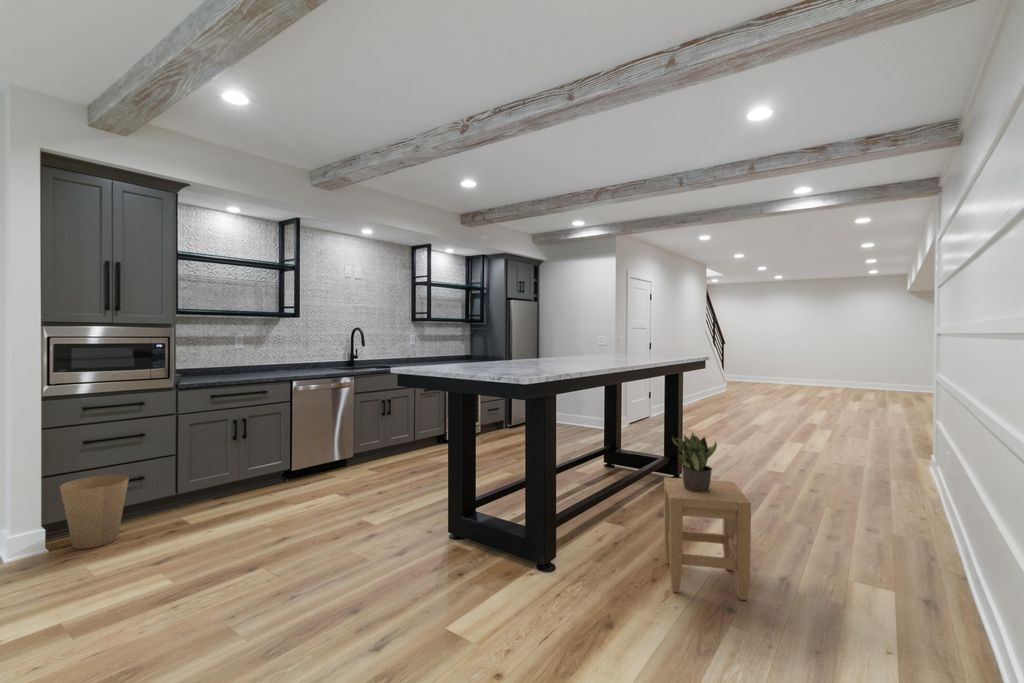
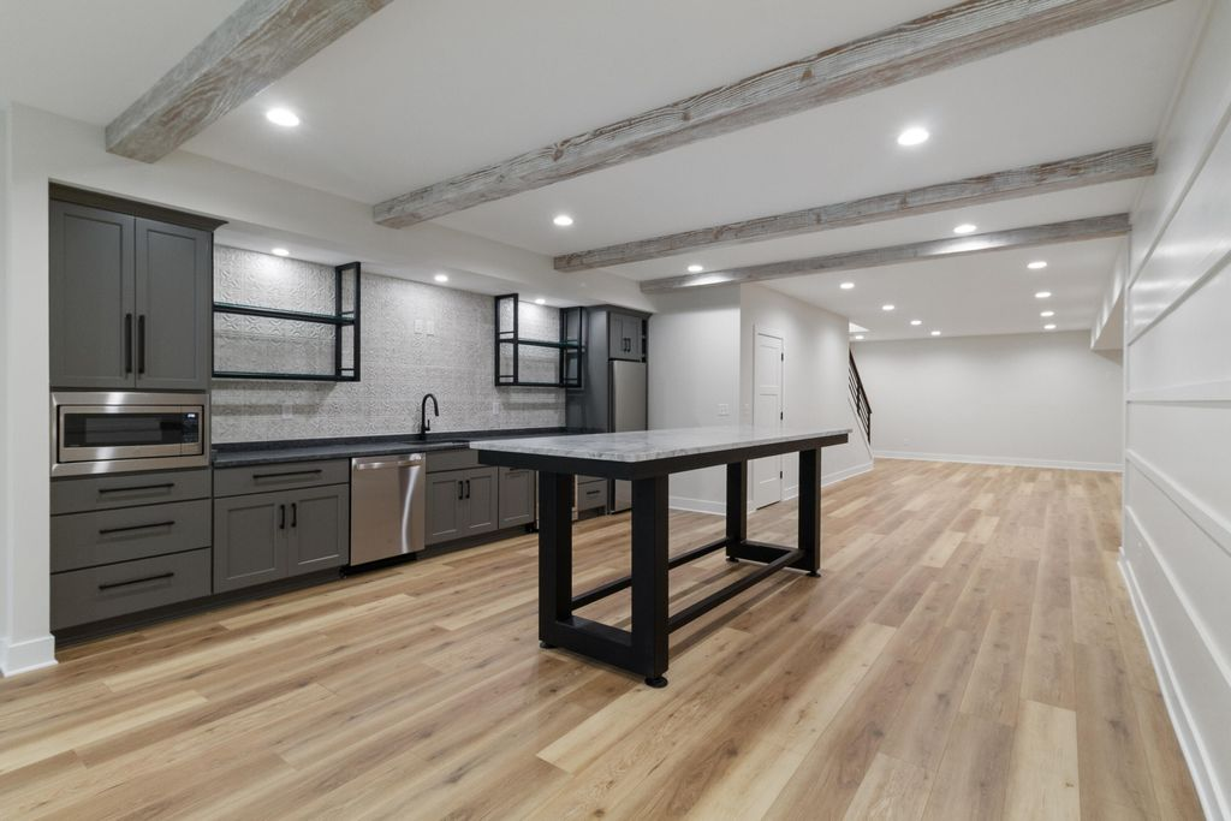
- trash can [59,473,130,550]
- stool [663,476,752,601]
- potted plant [671,429,718,492]
